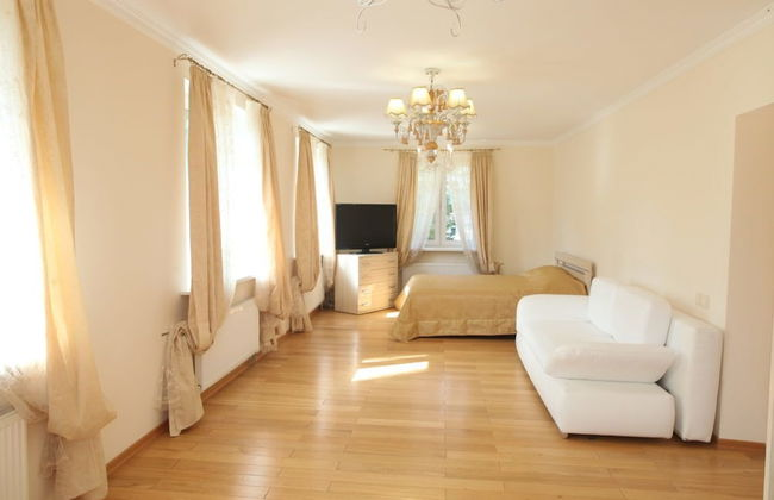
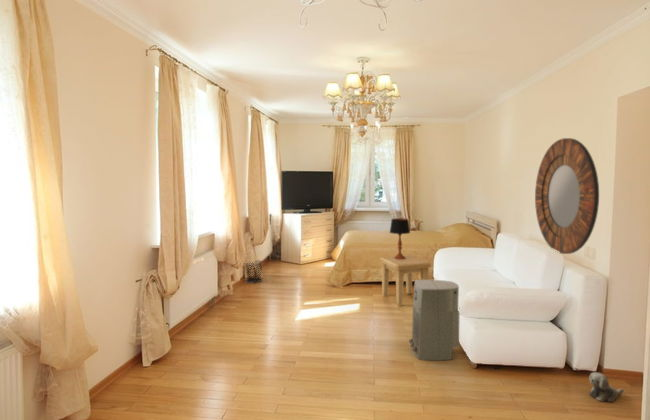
+ air purifier [408,279,460,362]
+ plush toy [588,371,625,403]
+ waste bin [244,259,264,284]
+ table lamp [389,217,411,259]
+ home mirror [534,137,600,255]
+ side table [379,254,432,308]
